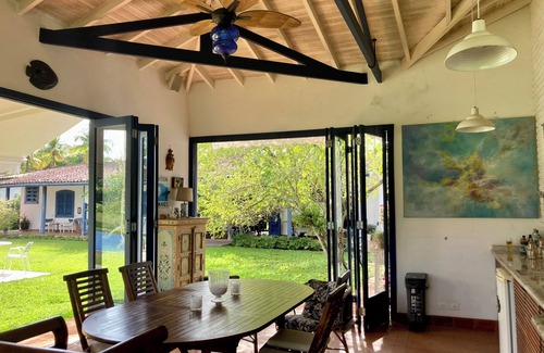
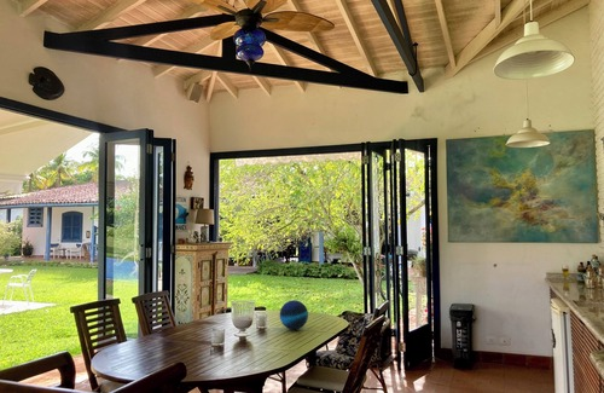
+ decorative orb [279,299,309,331]
